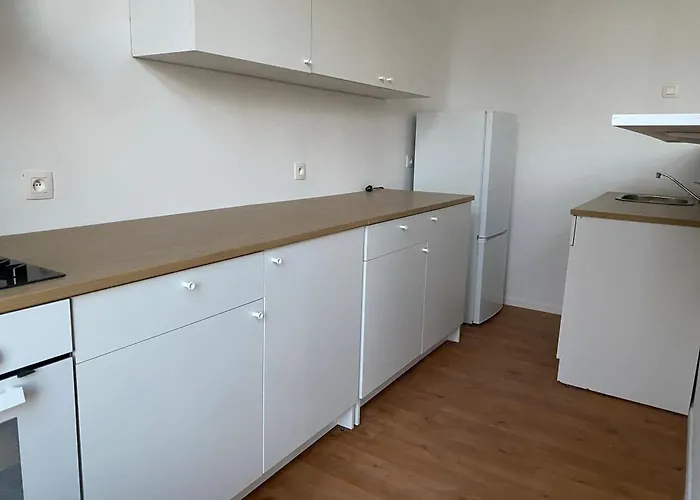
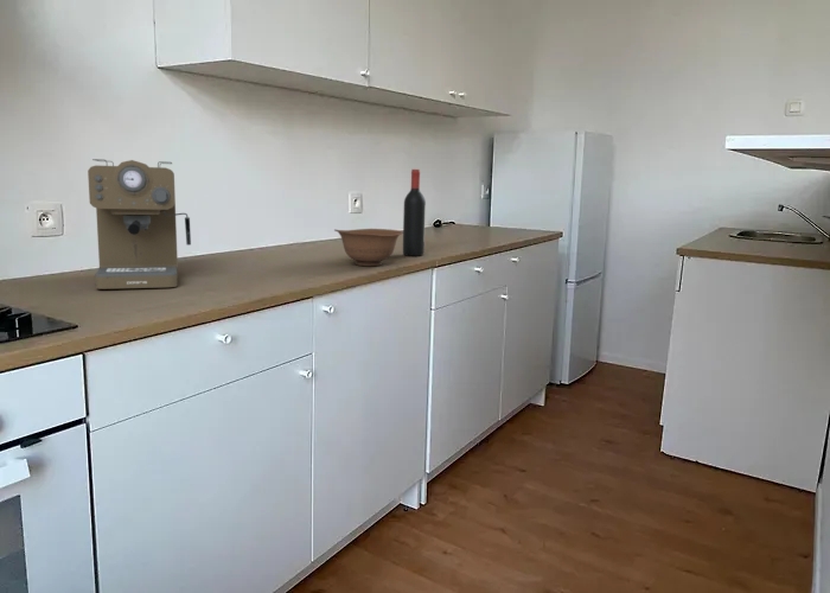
+ bowl [333,228,403,267]
+ wine bottle [402,168,427,257]
+ coffee maker [87,158,192,291]
